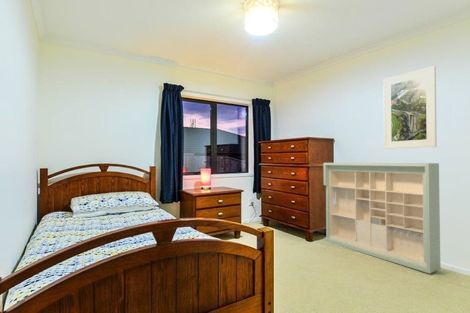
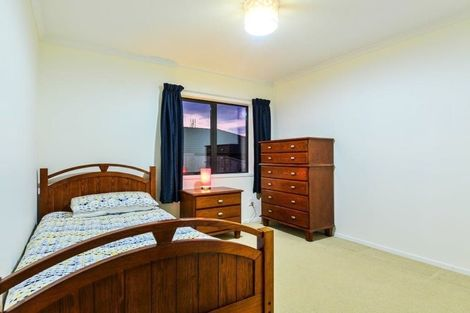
- shelving unit [323,162,441,274]
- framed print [382,65,438,150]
